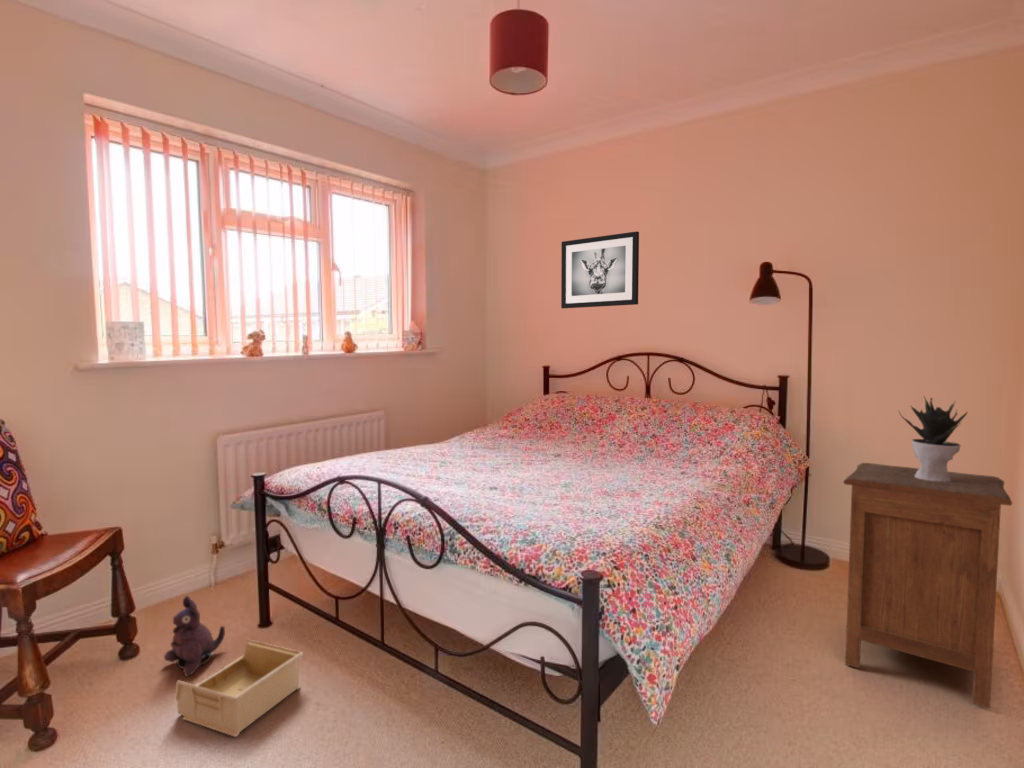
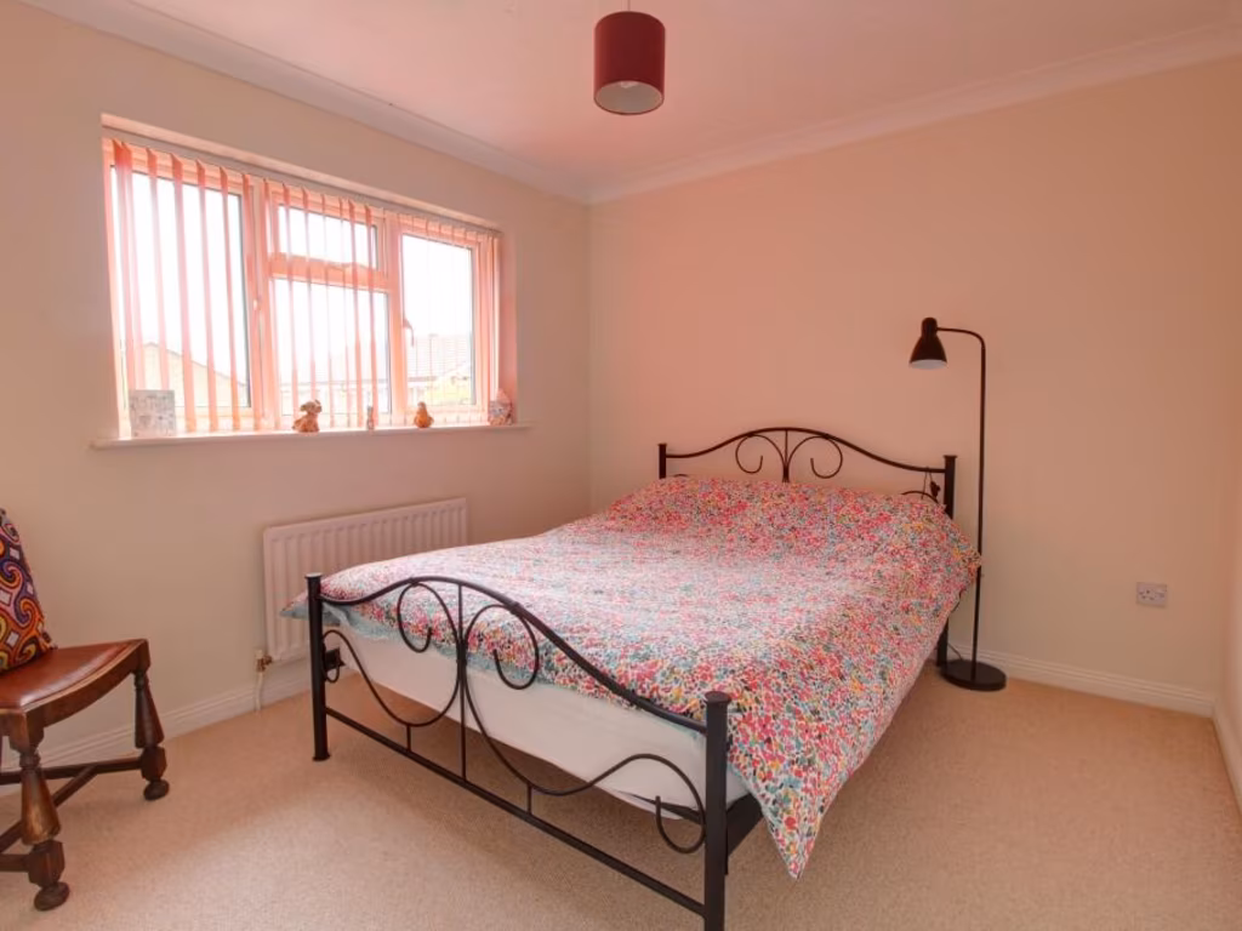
- wall art [560,230,640,309]
- potted plant [897,396,969,482]
- plush toy [163,595,226,678]
- storage bin [175,638,304,738]
- nightstand [842,462,1013,709]
